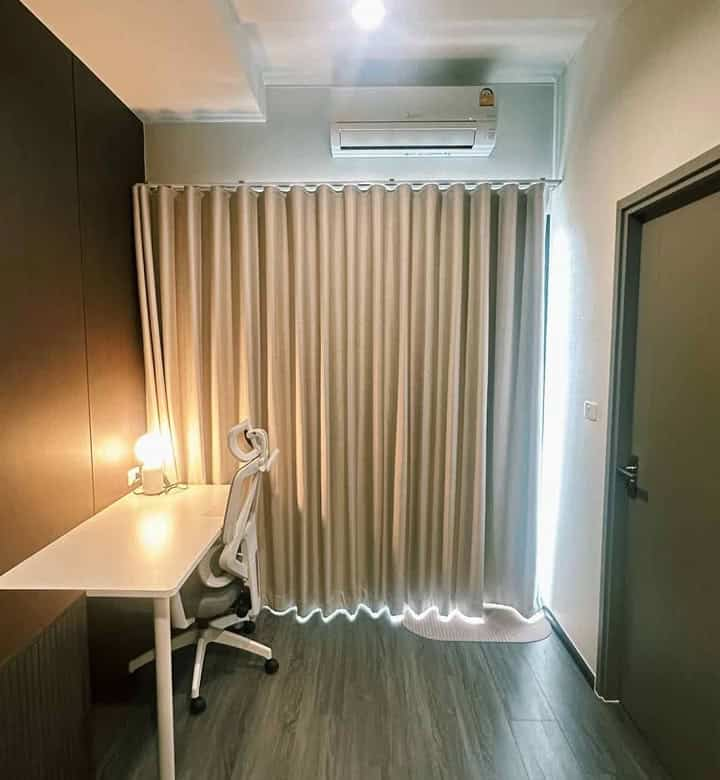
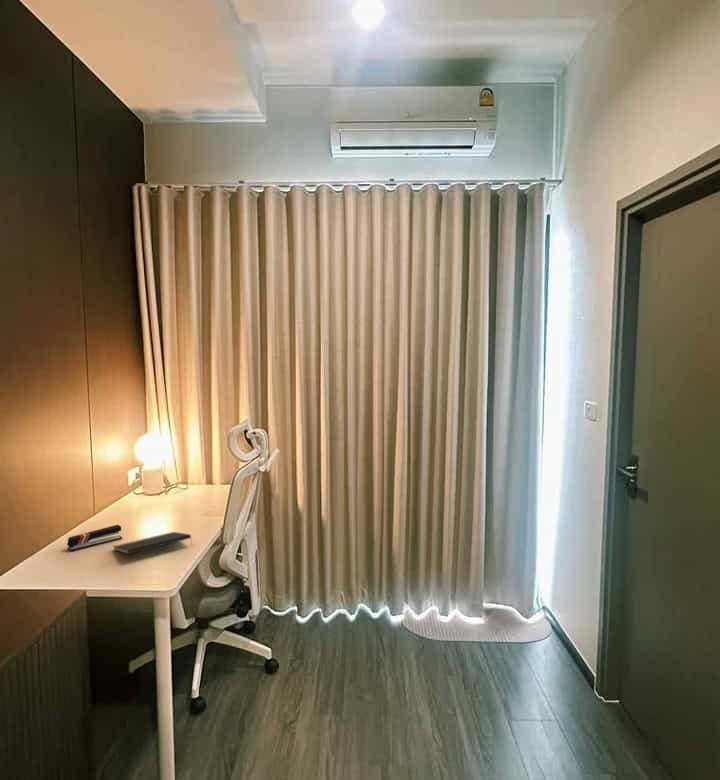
+ stapler [66,524,123,552]
+ notepad [112,531,194,555]
